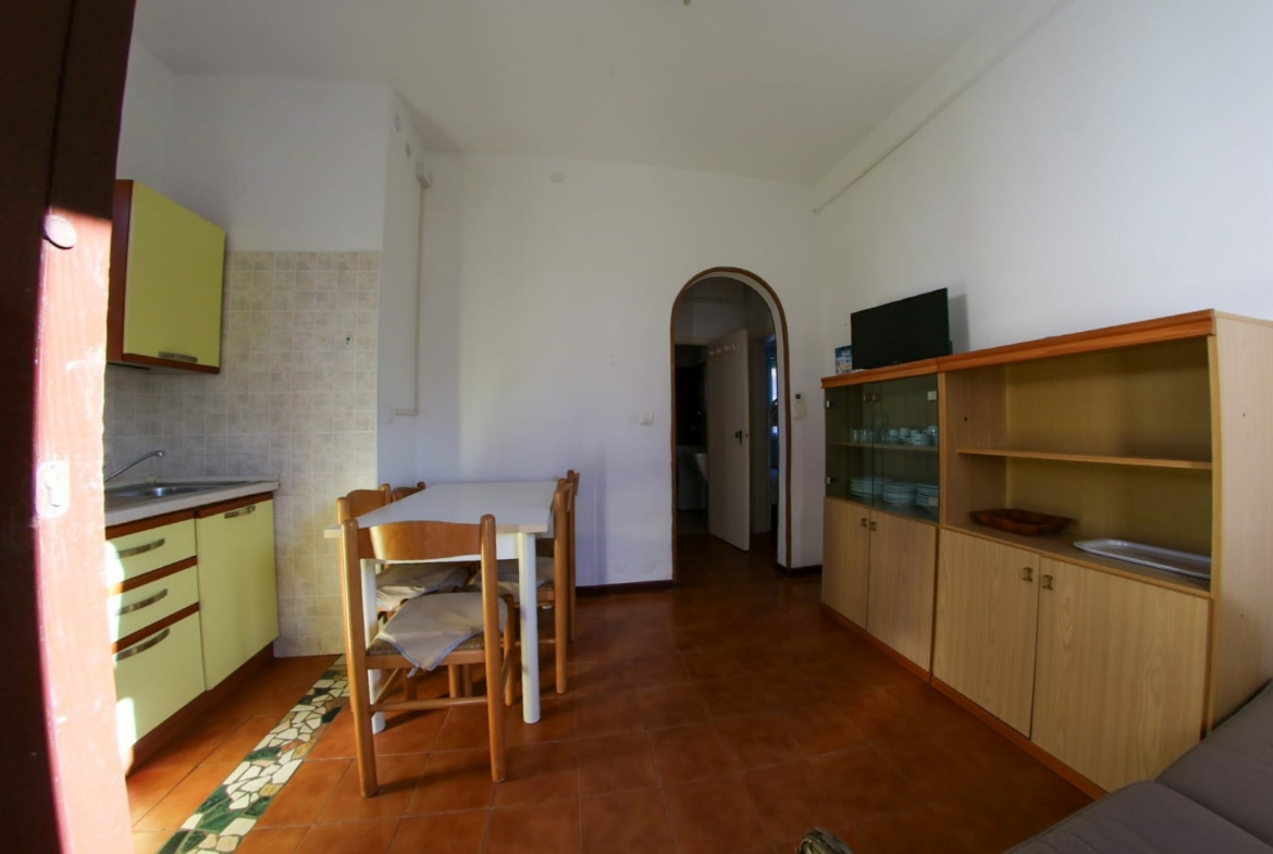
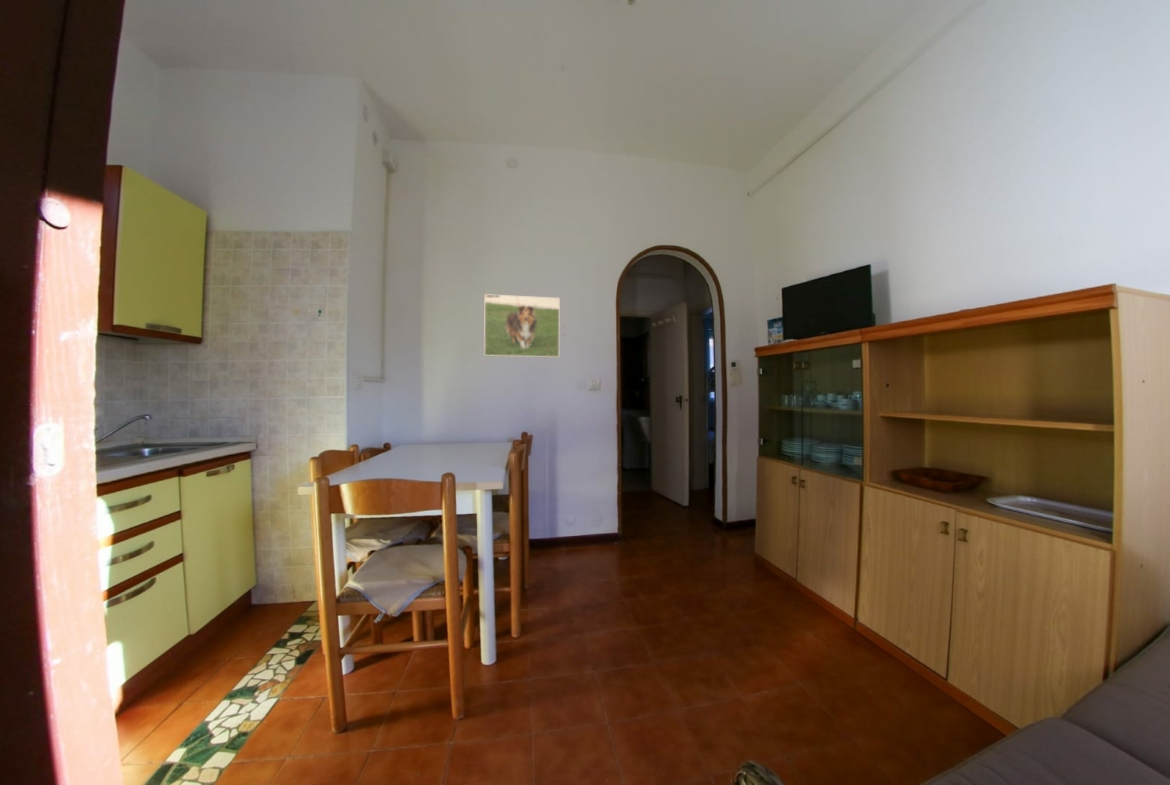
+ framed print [483,293,560,359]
